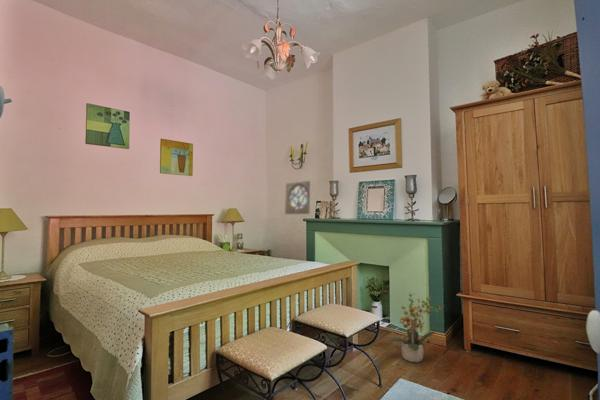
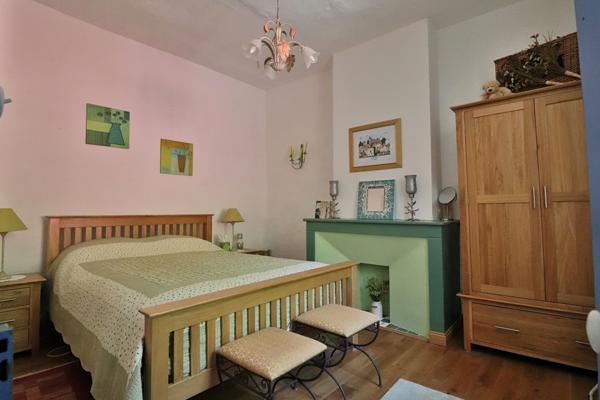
- wall ornament [284,180,311,215]
- potted plant [386,292,445,363]
